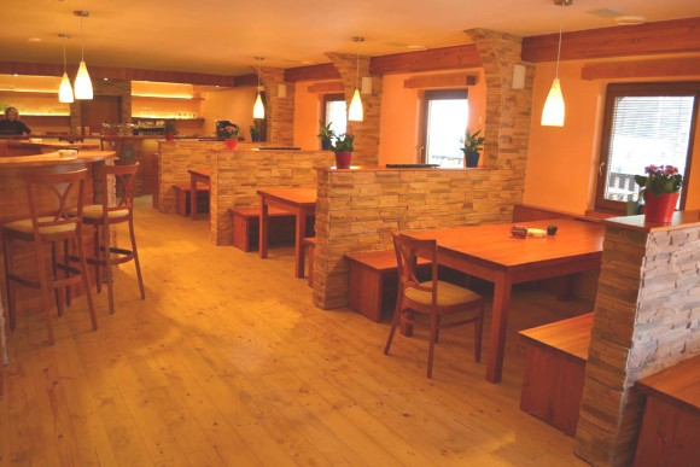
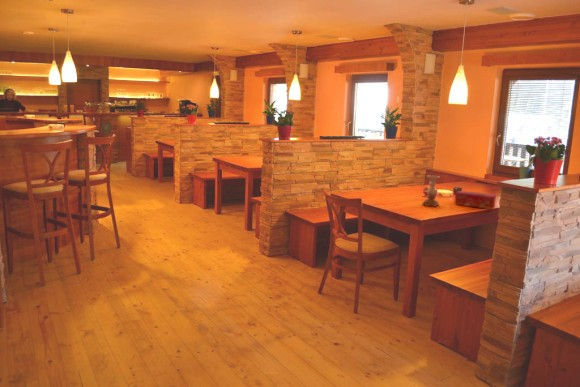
+ tissue box [454,190,497,210]
+ candle holder [421,174,441,208]
